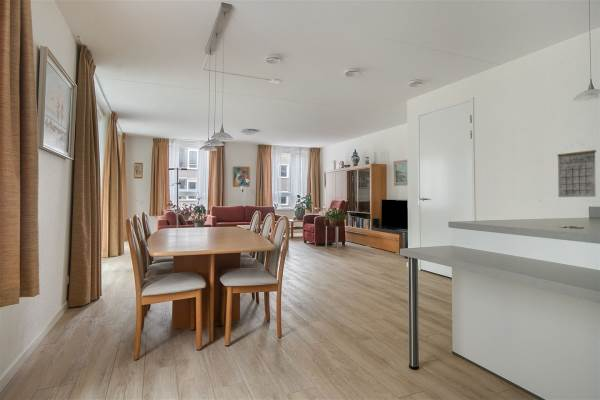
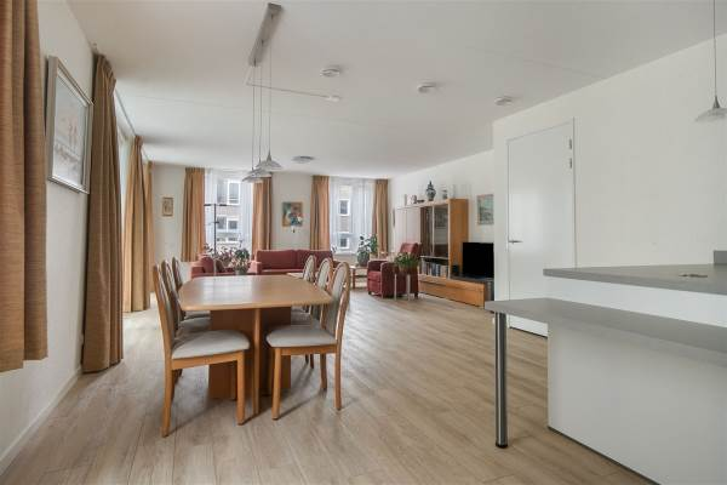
- calendar [556,141,597,198]
